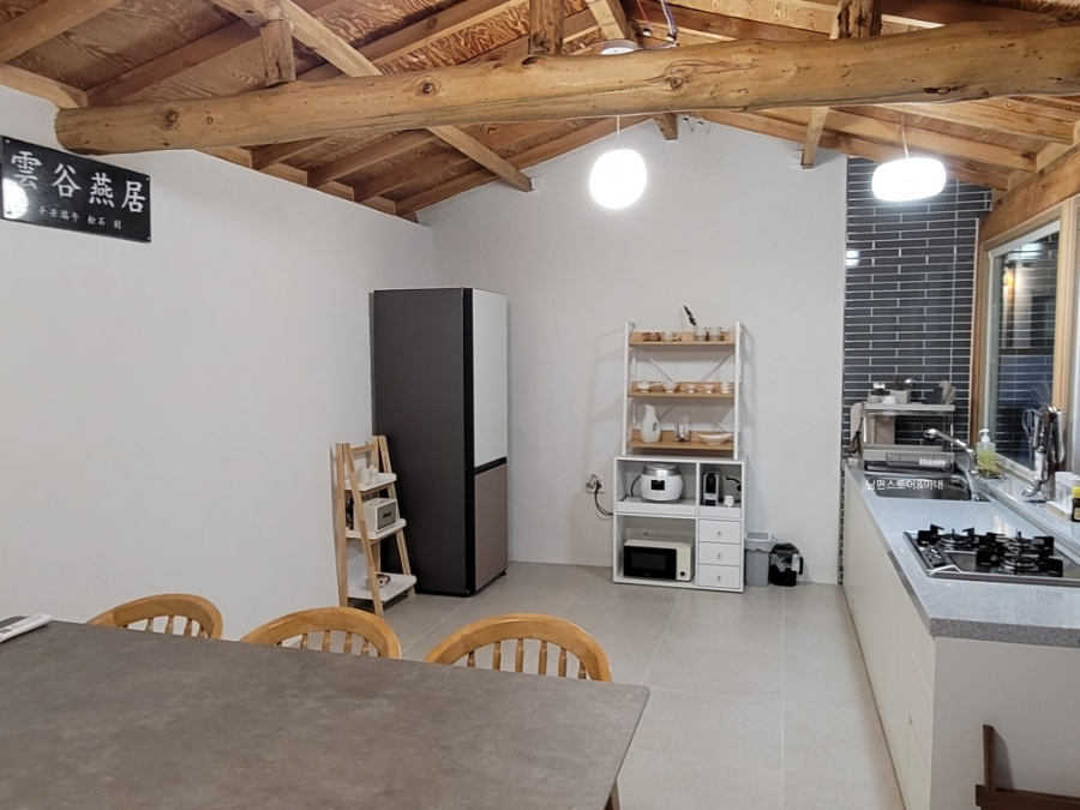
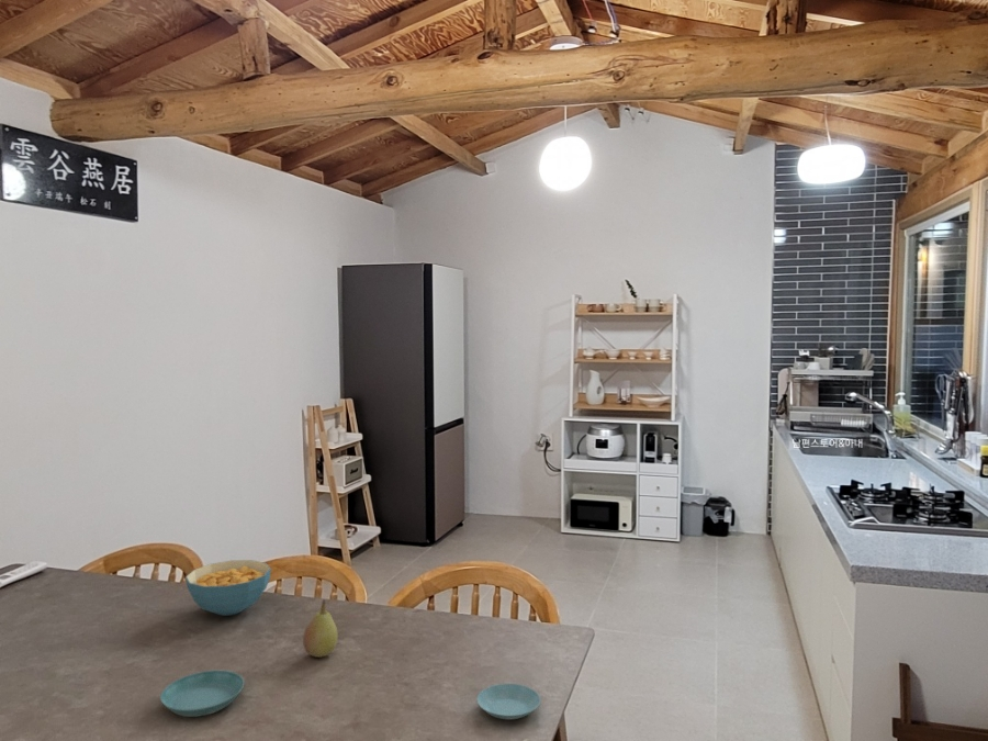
+ saucer [159,670,246,718]
+ cereal bowl [184,559,272,617]
+ fruit [302,599,339,659]
+ saucer [476,683,541,720]
